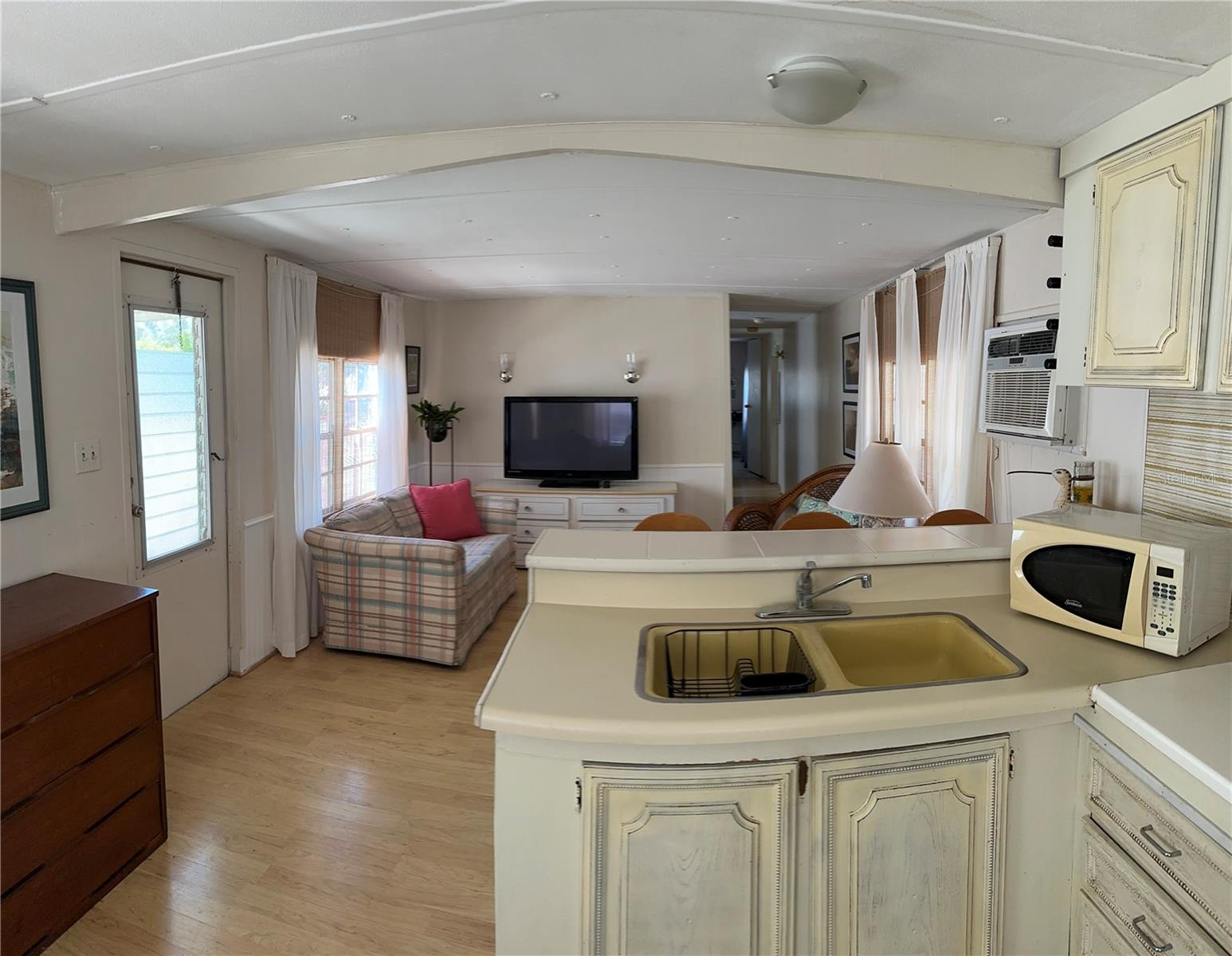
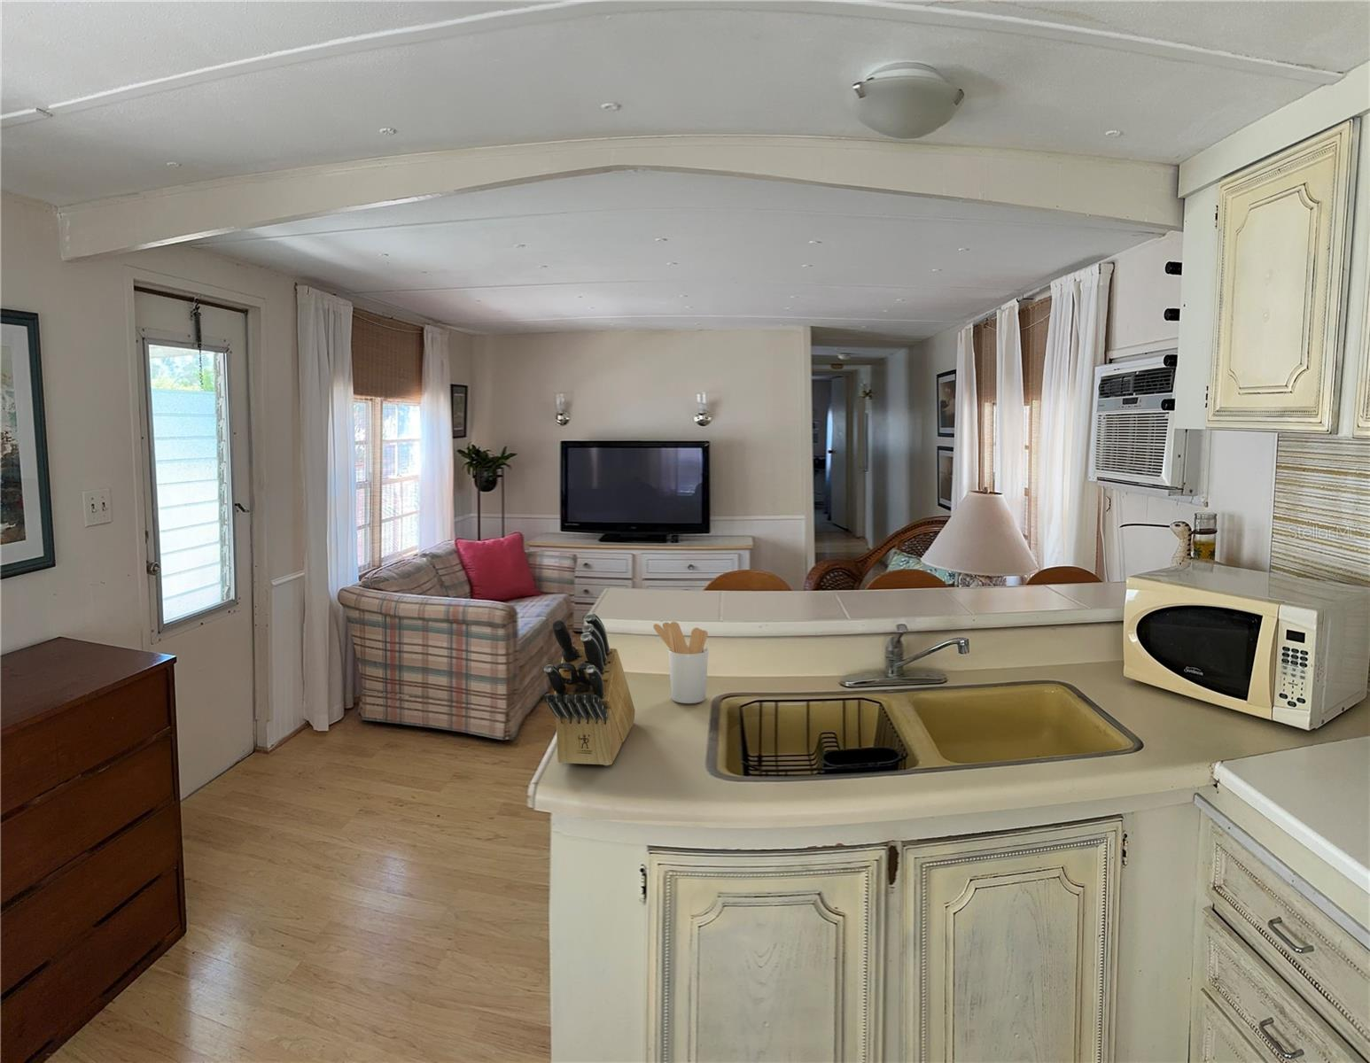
+ knife block [543,612,636,766]
+ utensil holder [653,620,709,704]
